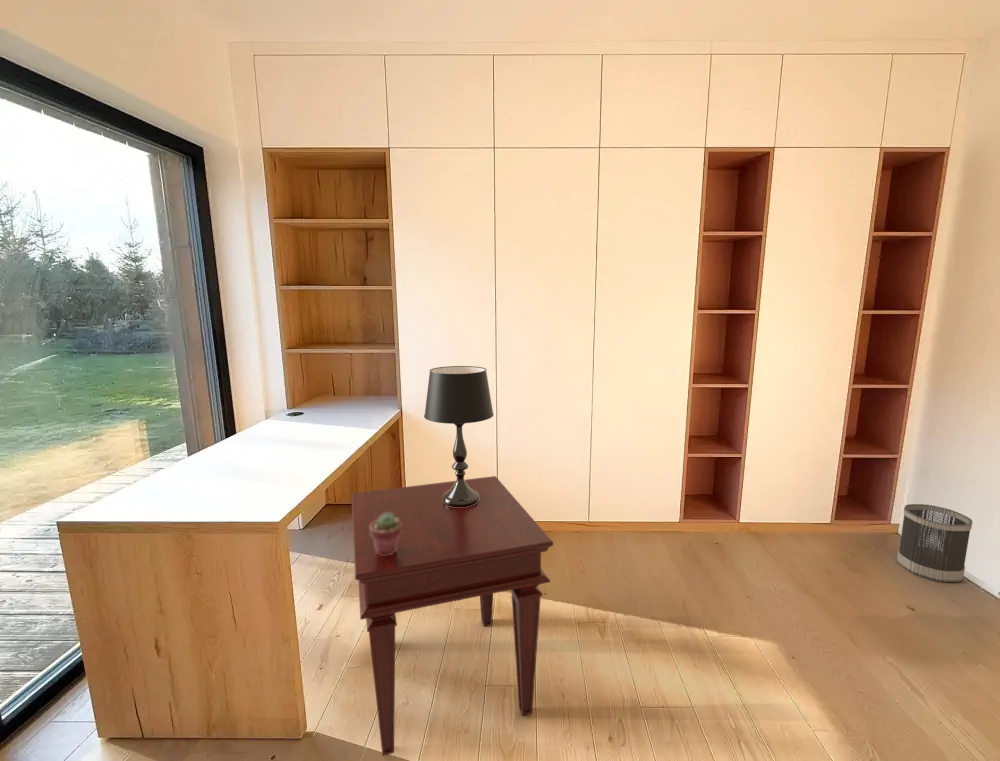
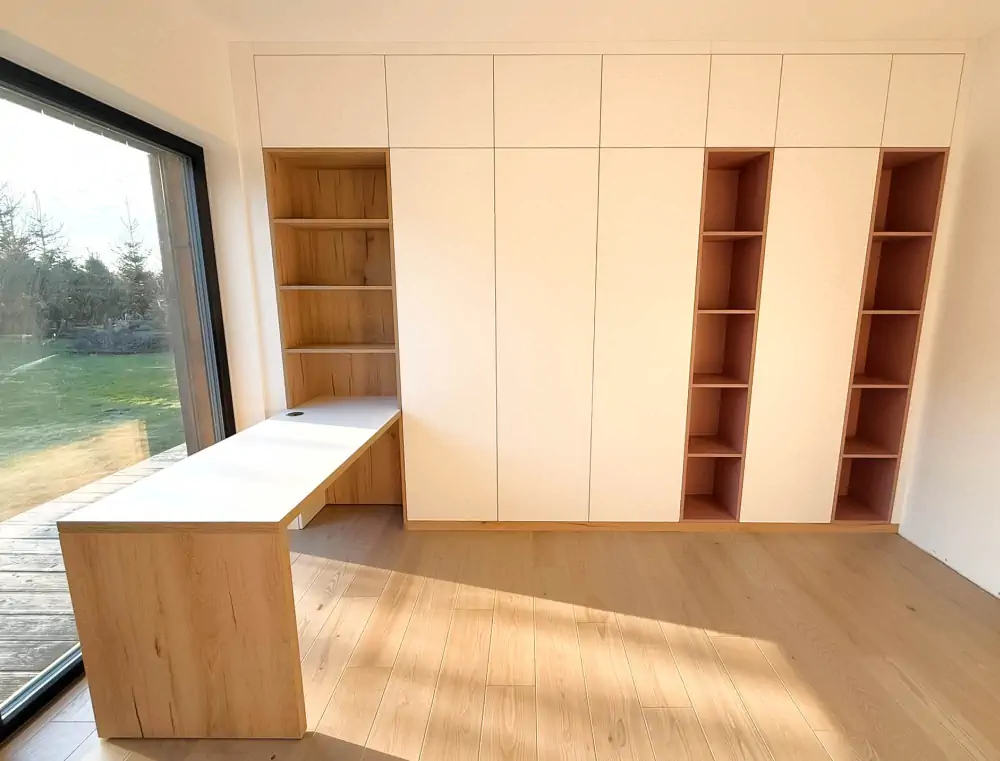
- table lamp [423,365,495,507]
- wastebasket [896,503,974,583]
- side table [351,475,554,757]
- potted succulent [370,513,401,556]
